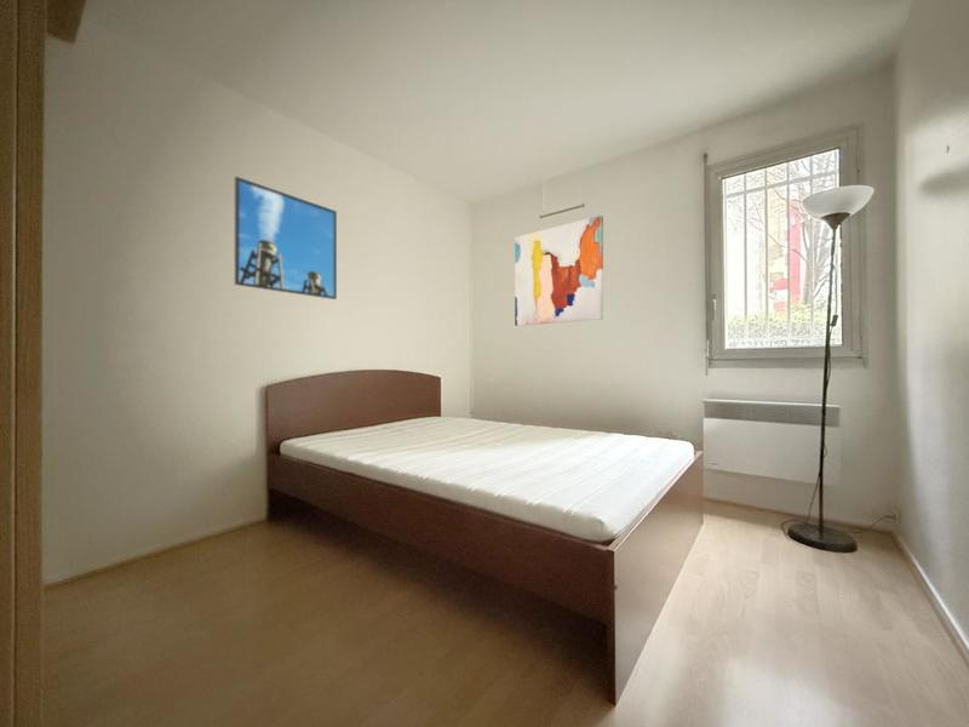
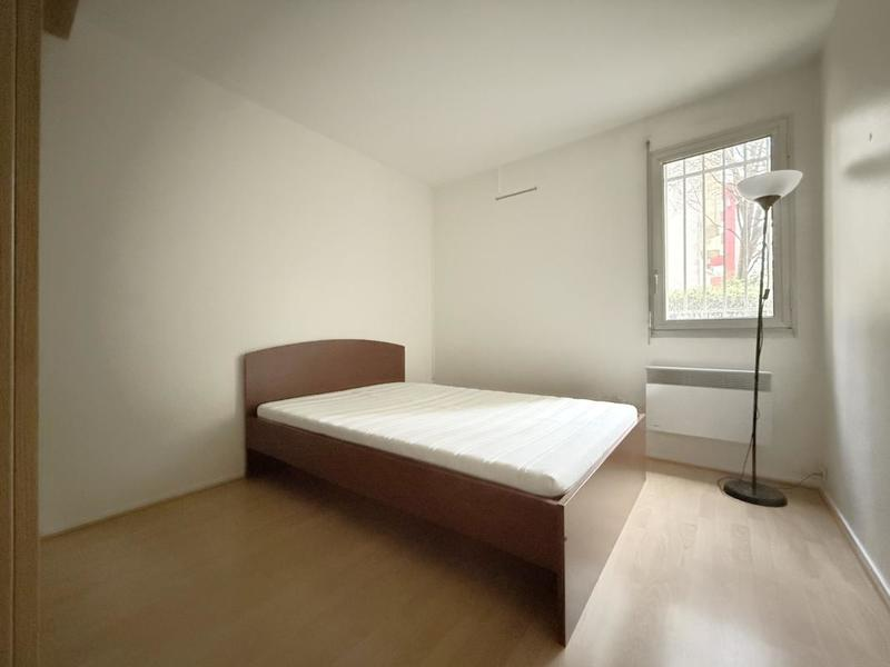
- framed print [234,176,338,300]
- wall art [514,214,604,327]
